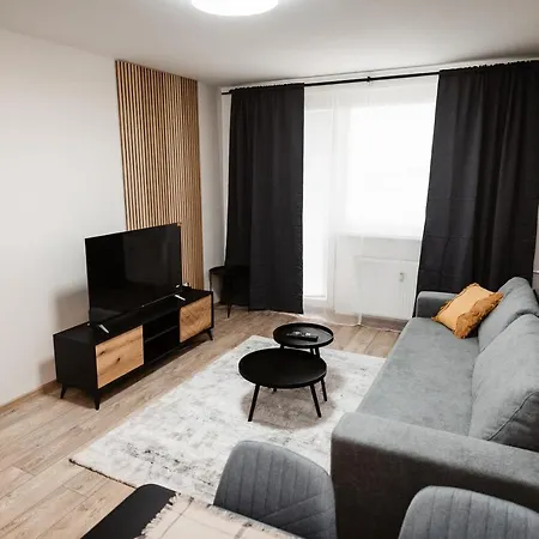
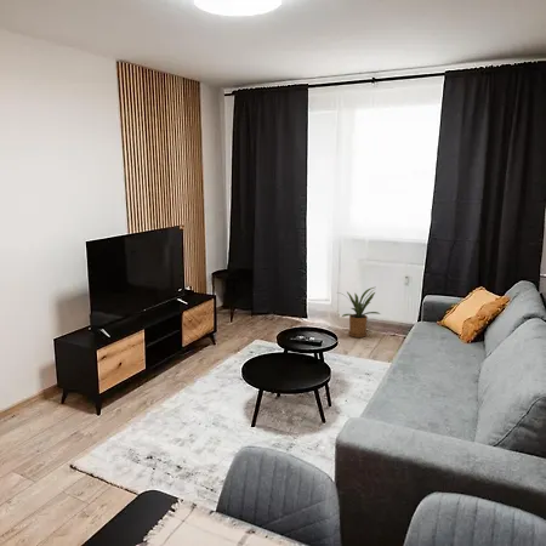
+ house plant [337,286,381,339]
